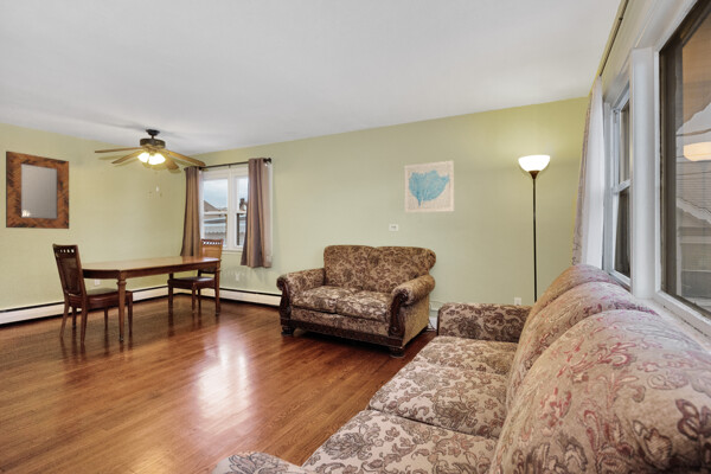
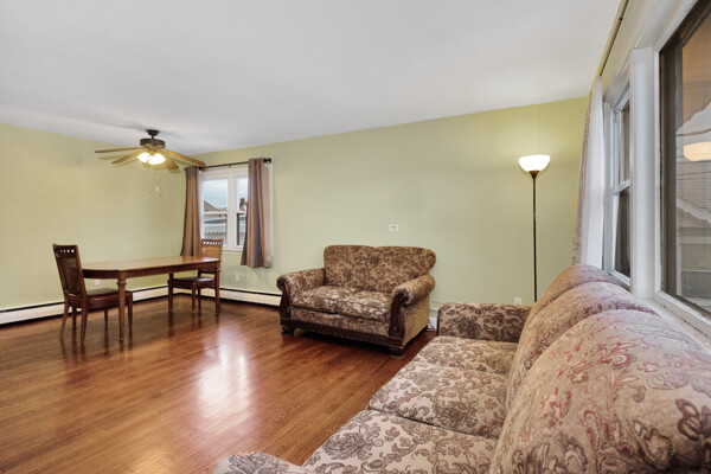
- home mirror [5,150,70,230]
- wall art [403,159,455,214]
